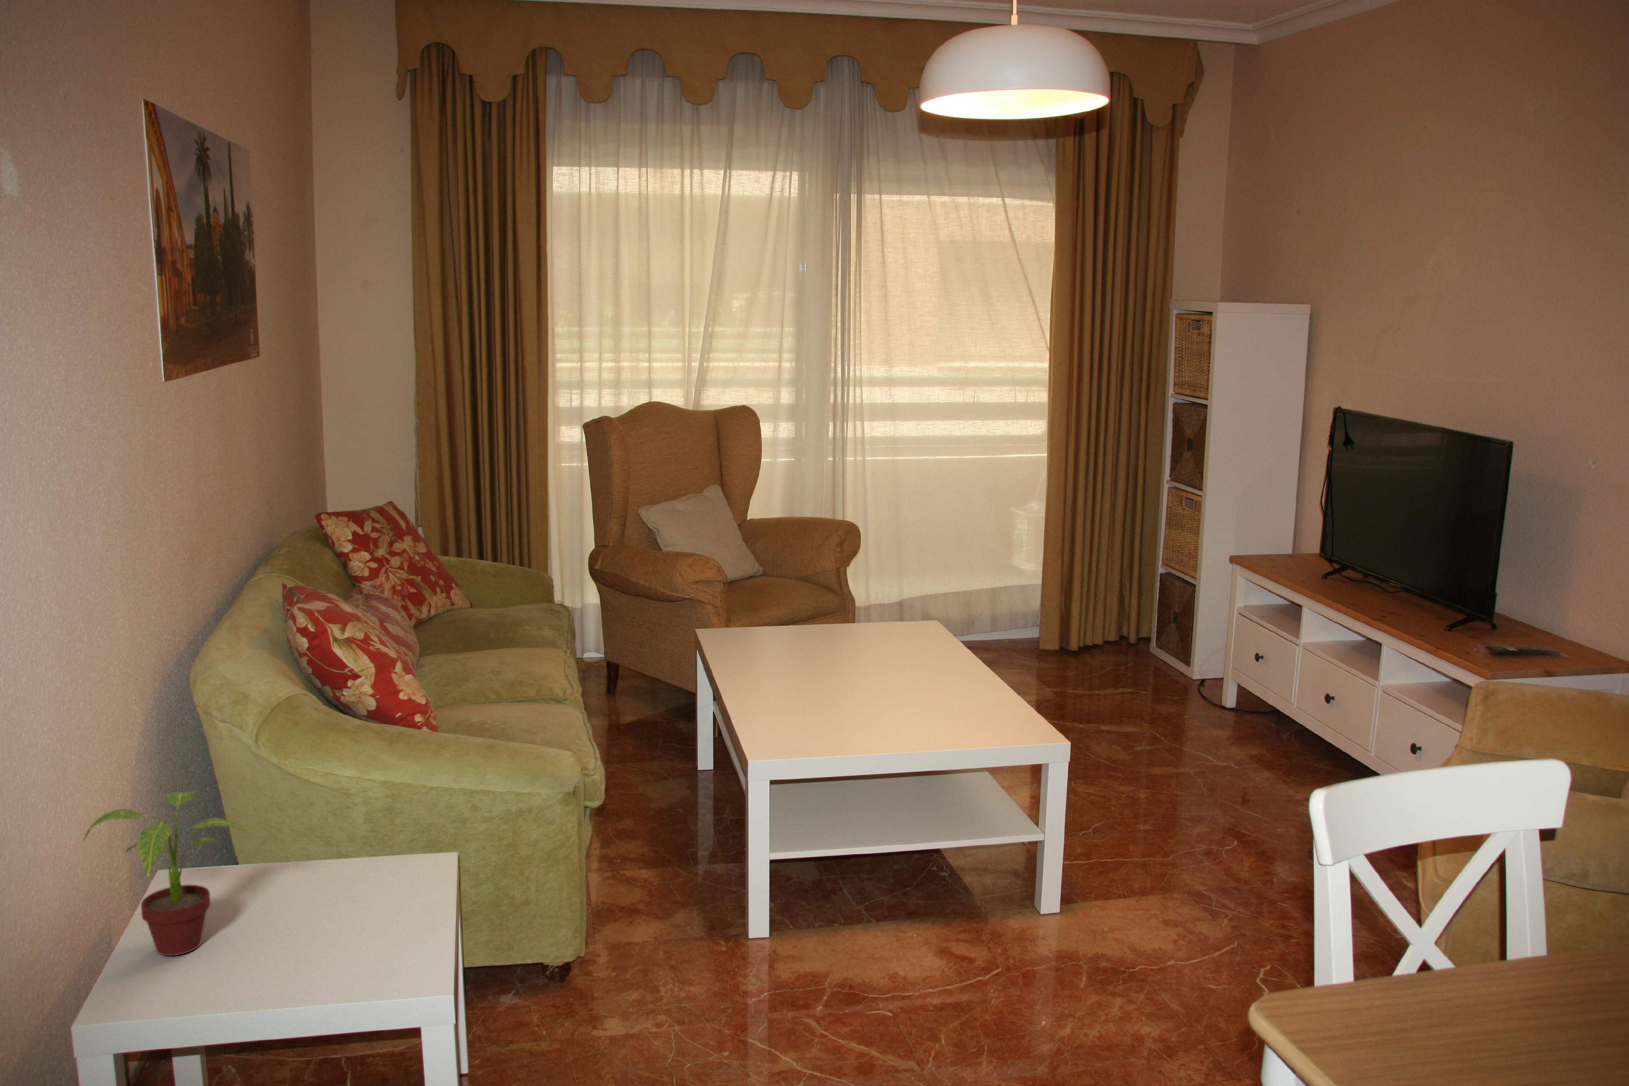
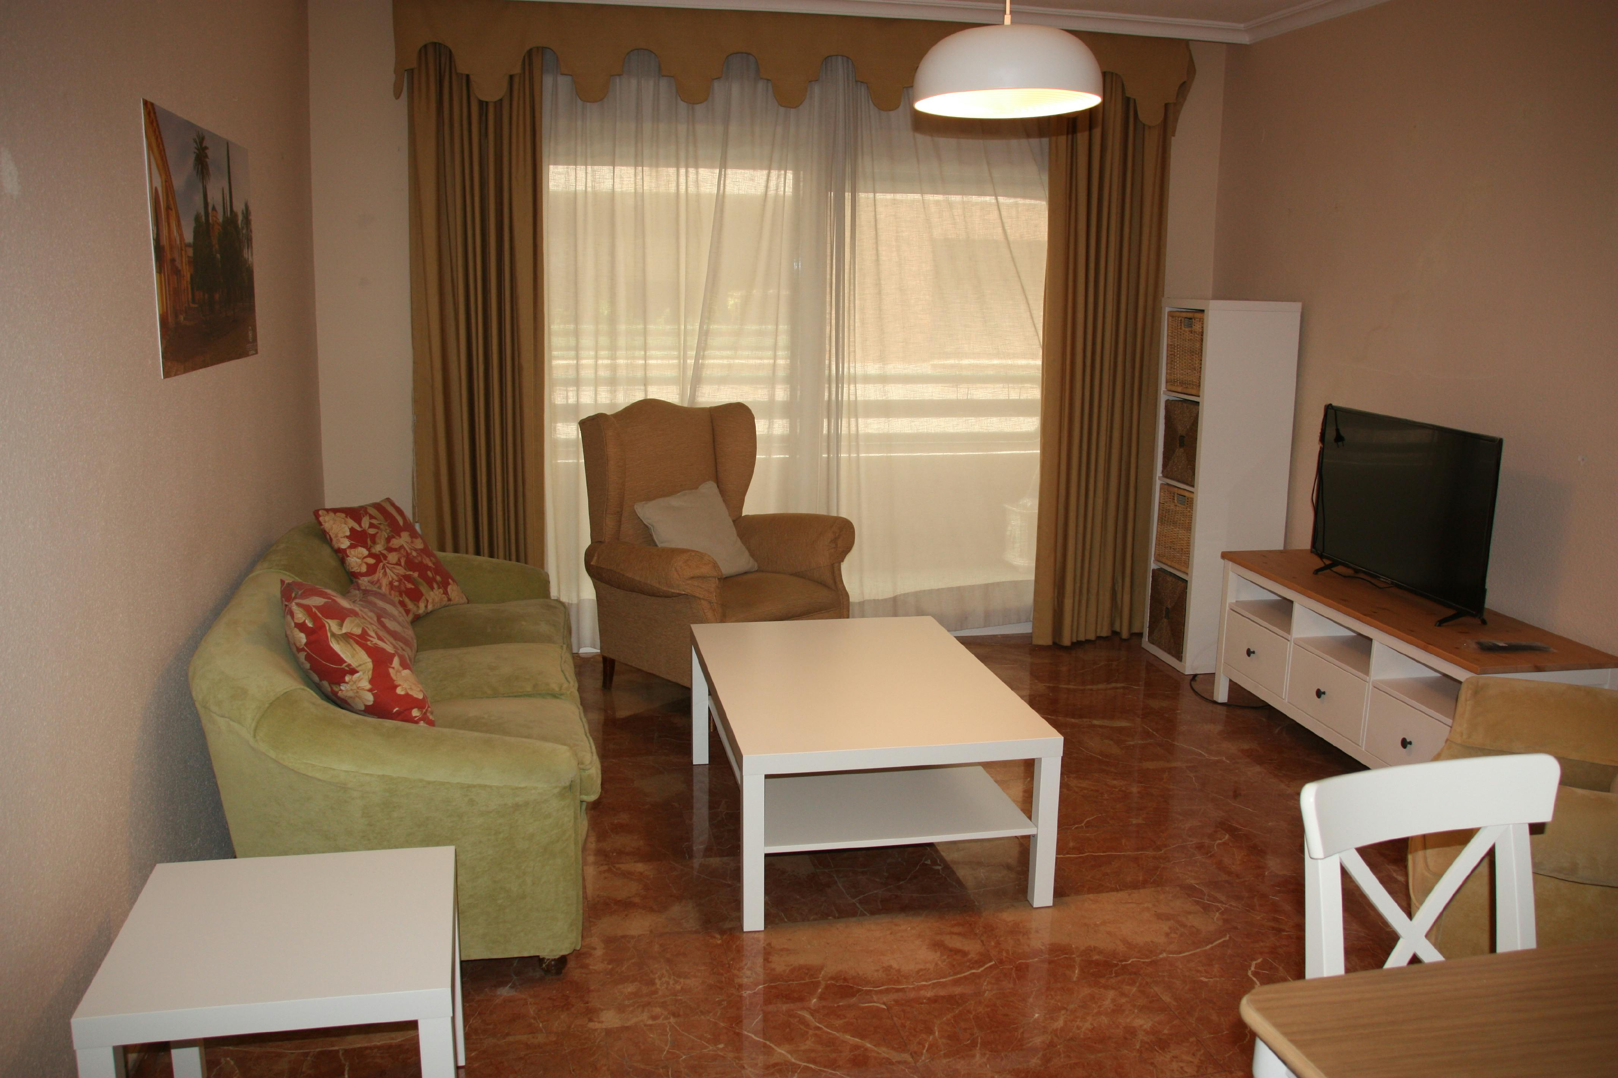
- potted plant [82,790,251,956]
